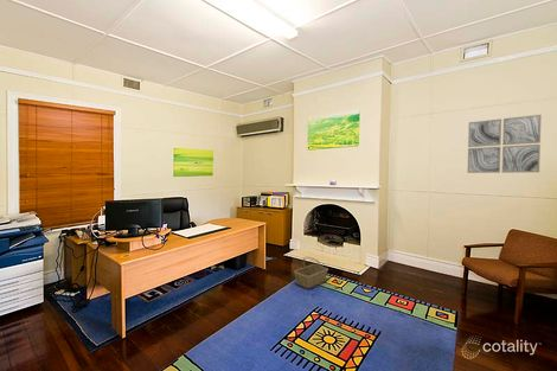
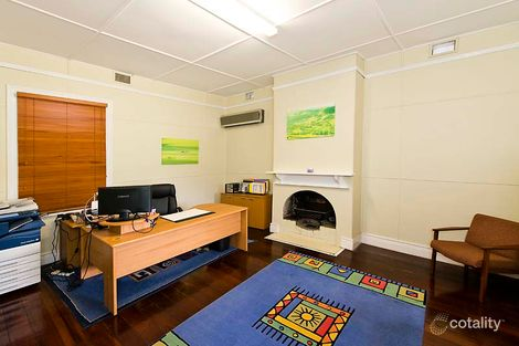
- wall art [467,114,543,174]
- basket [293,256,329,290]
